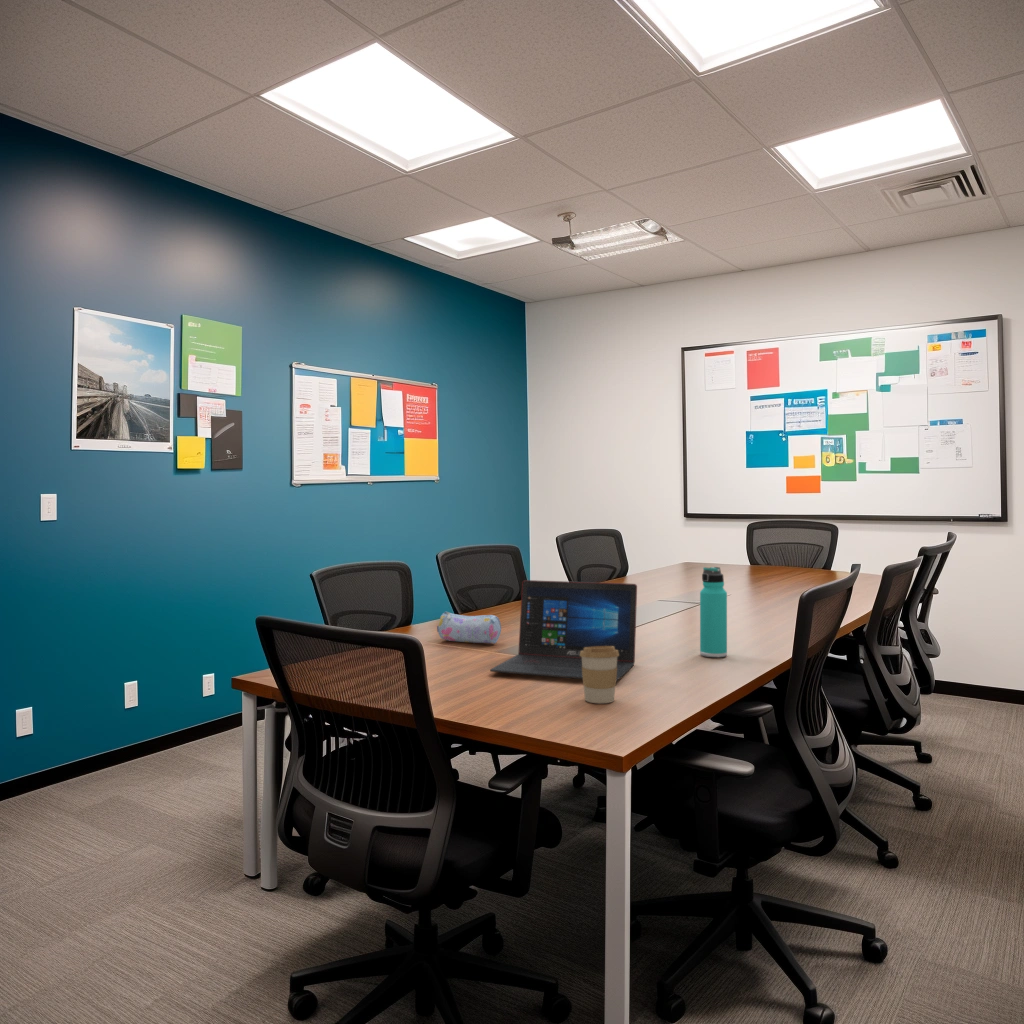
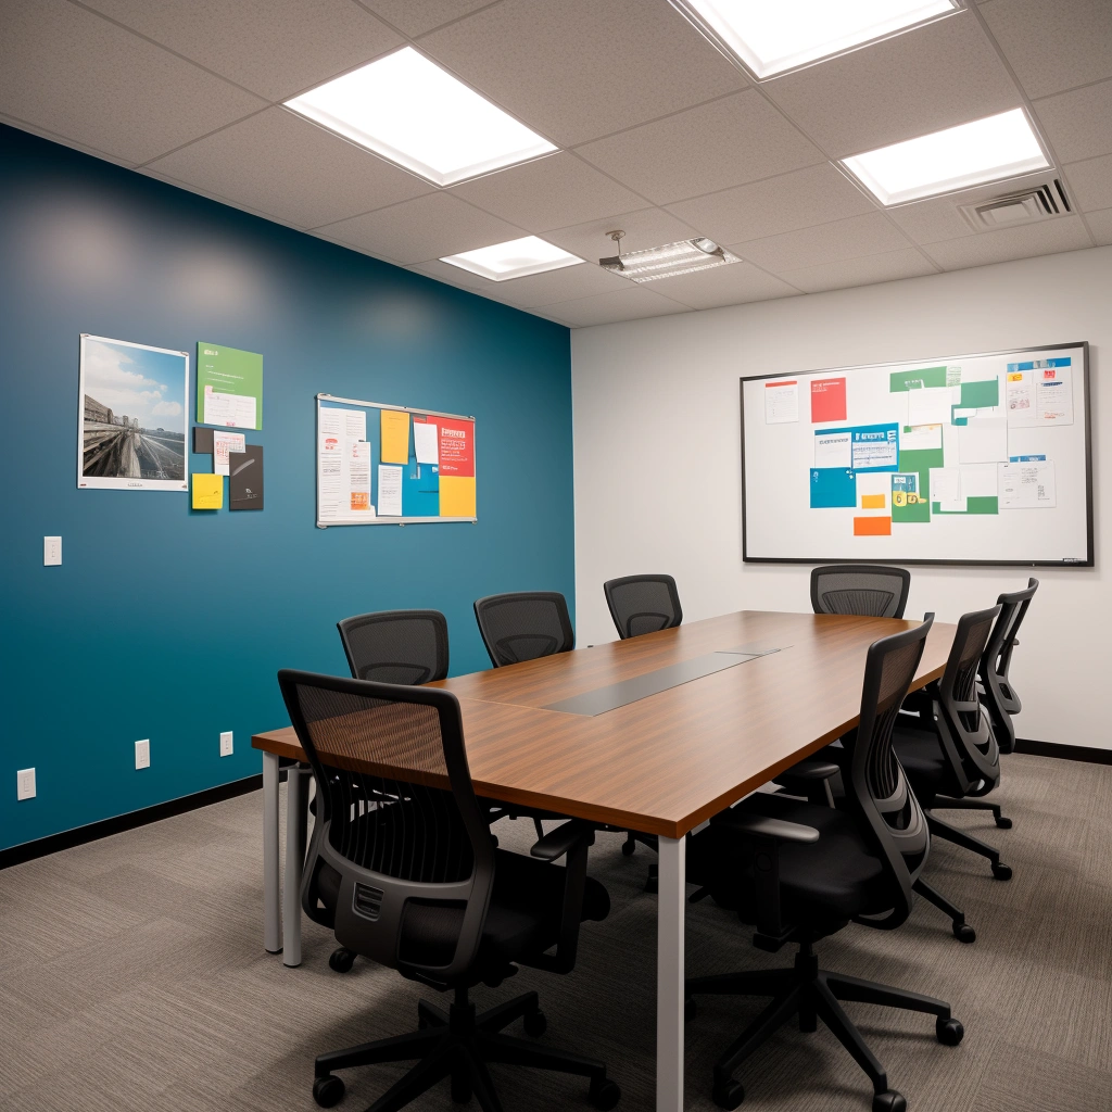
- coffee cup [580,646,619,704]
- thermos bottle [699,566,728,658]
- pencil case [436,611,502,645]
- laptop [489,579,638,682]
